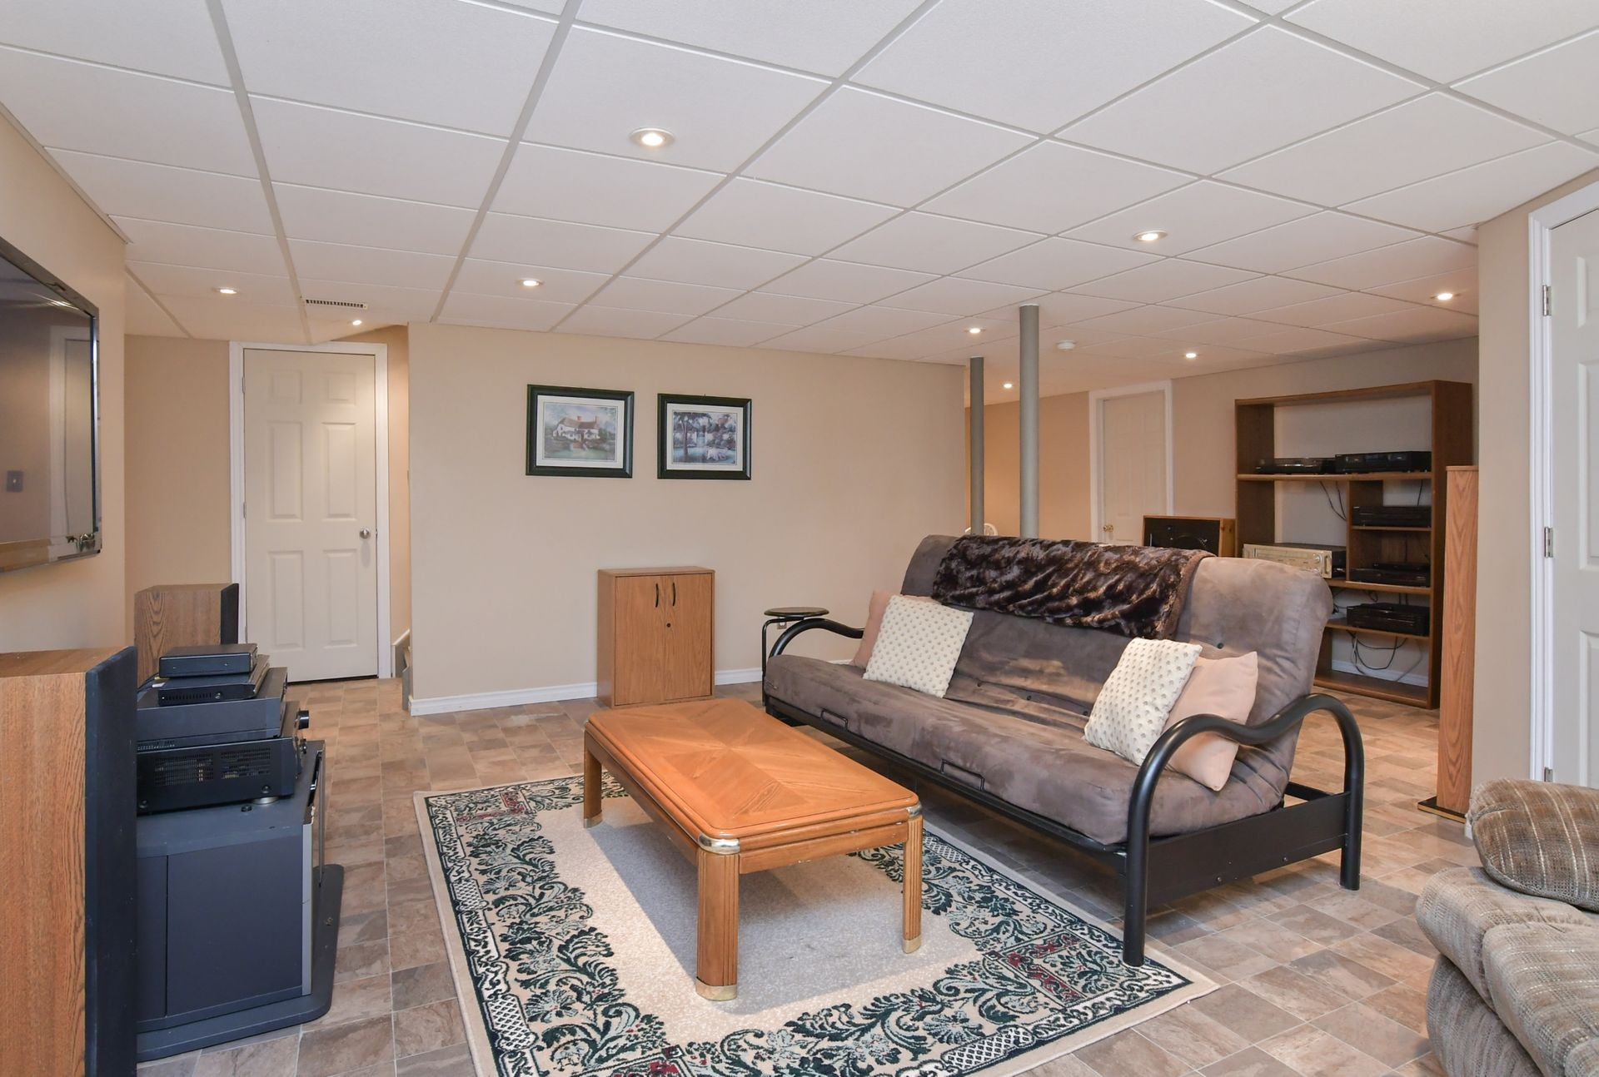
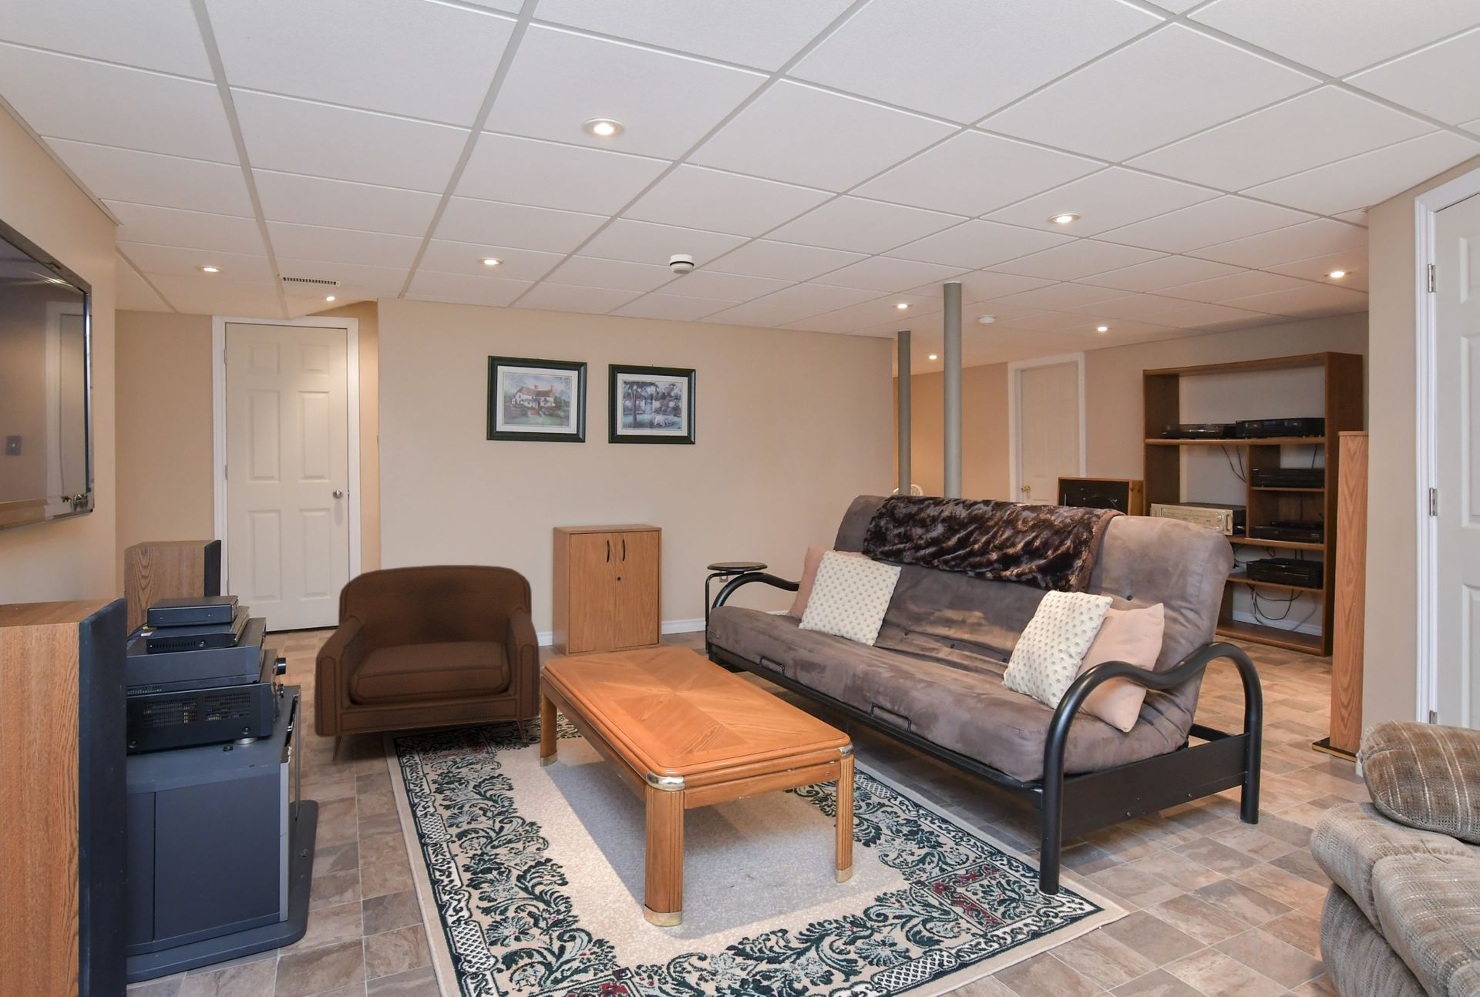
+ smoke detector [669,254,695,275]
+ armchair [313,564,542,762]
